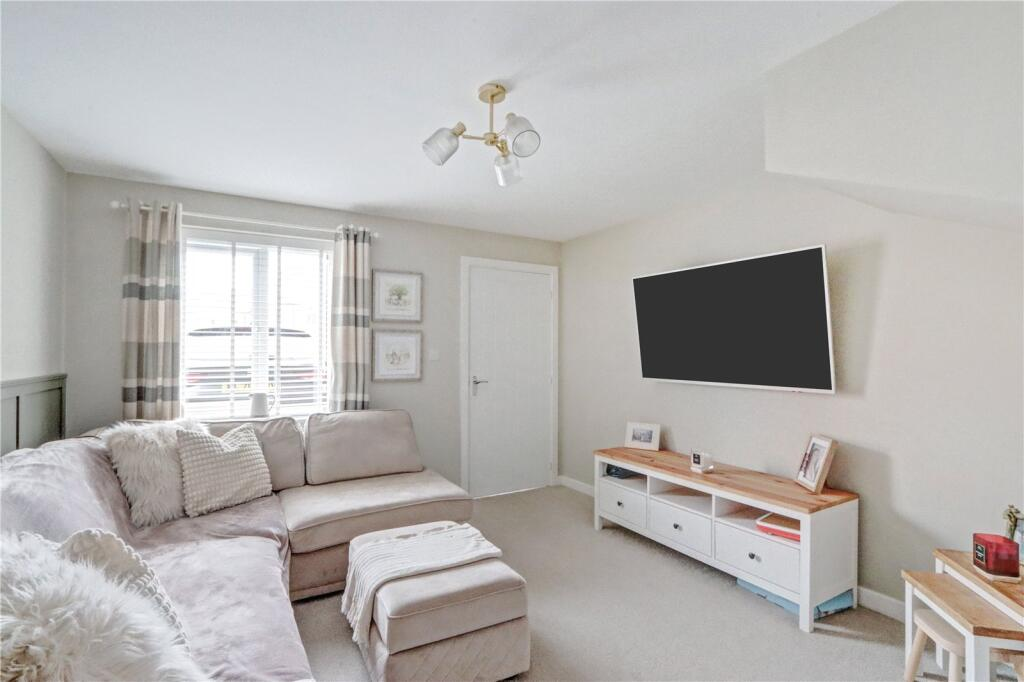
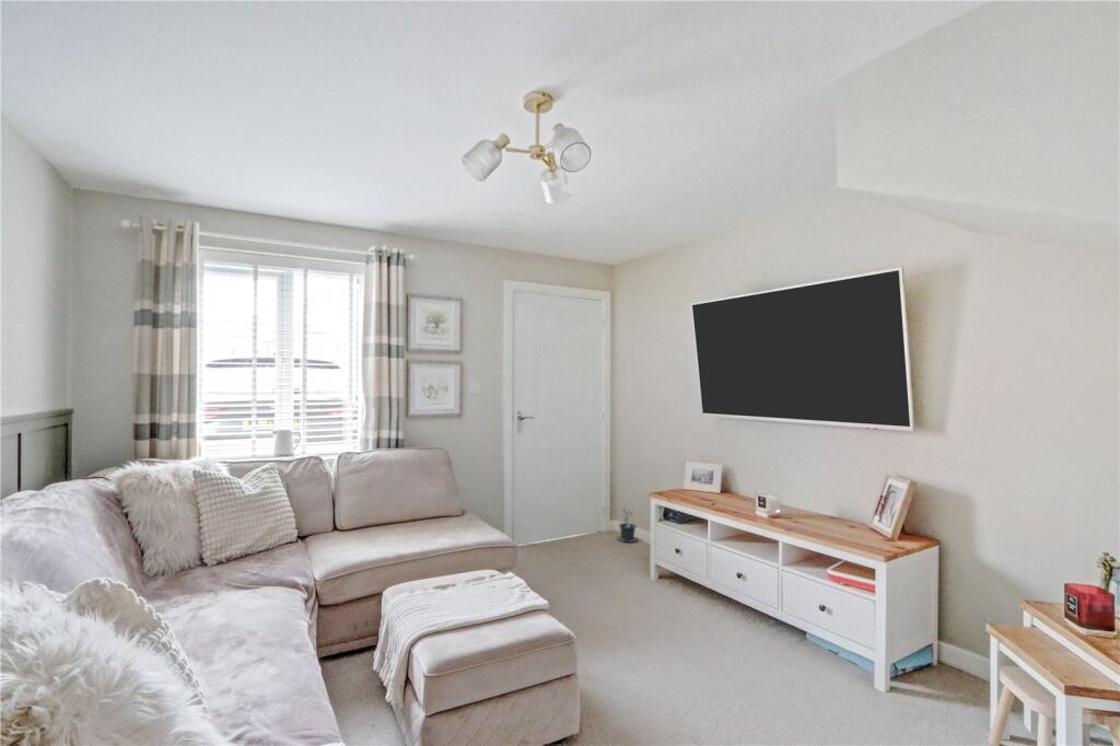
+ potted plant [617,503,639,545]
